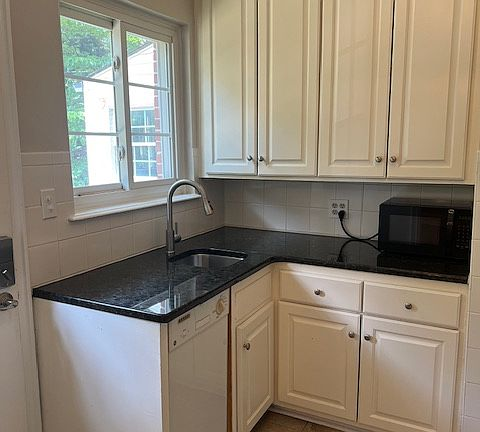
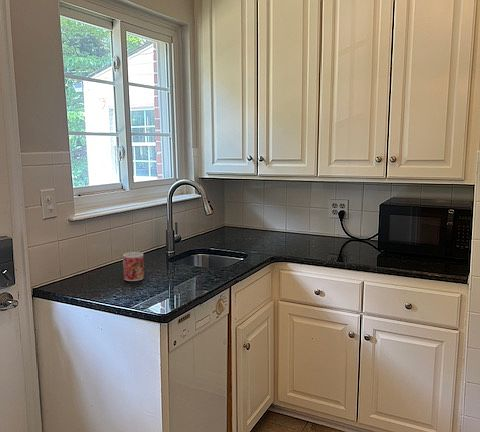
+ mug [122,251,145,282]
